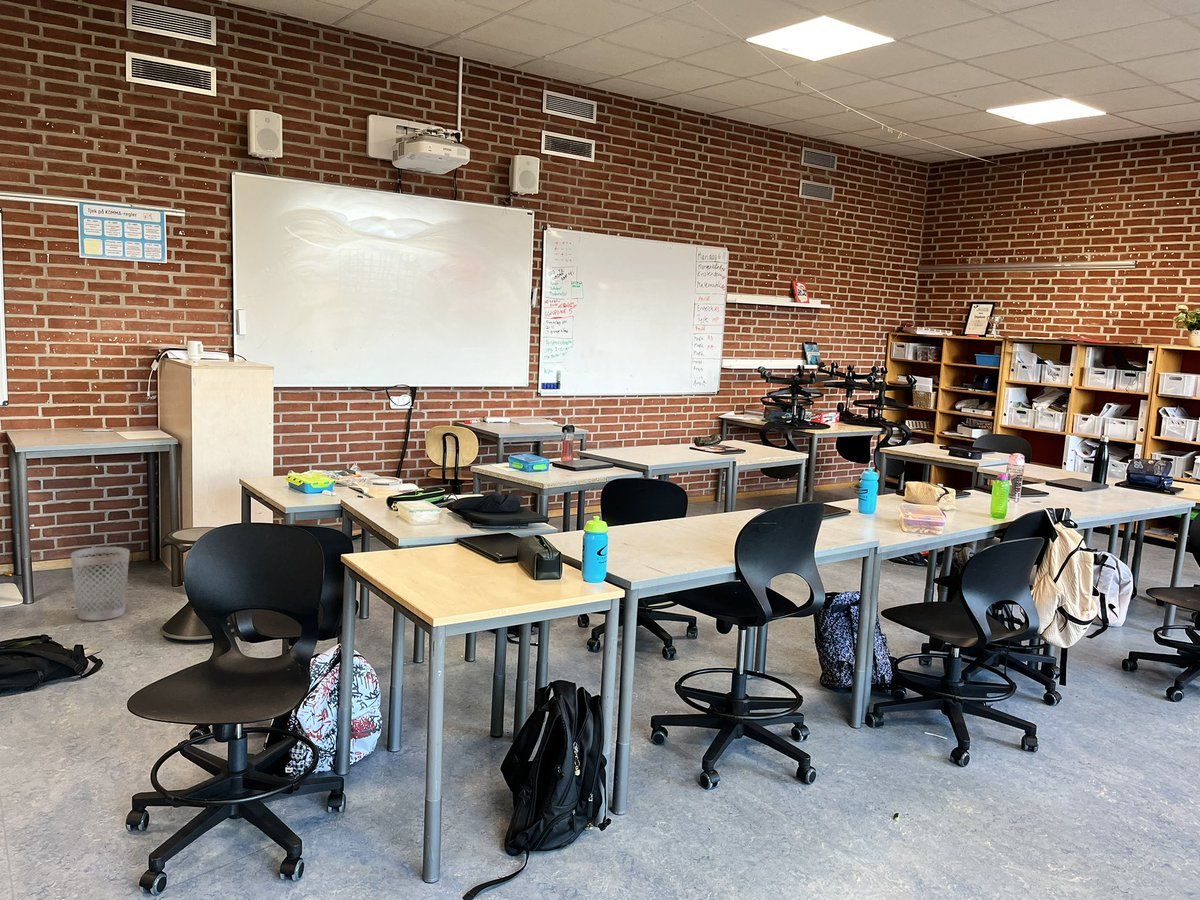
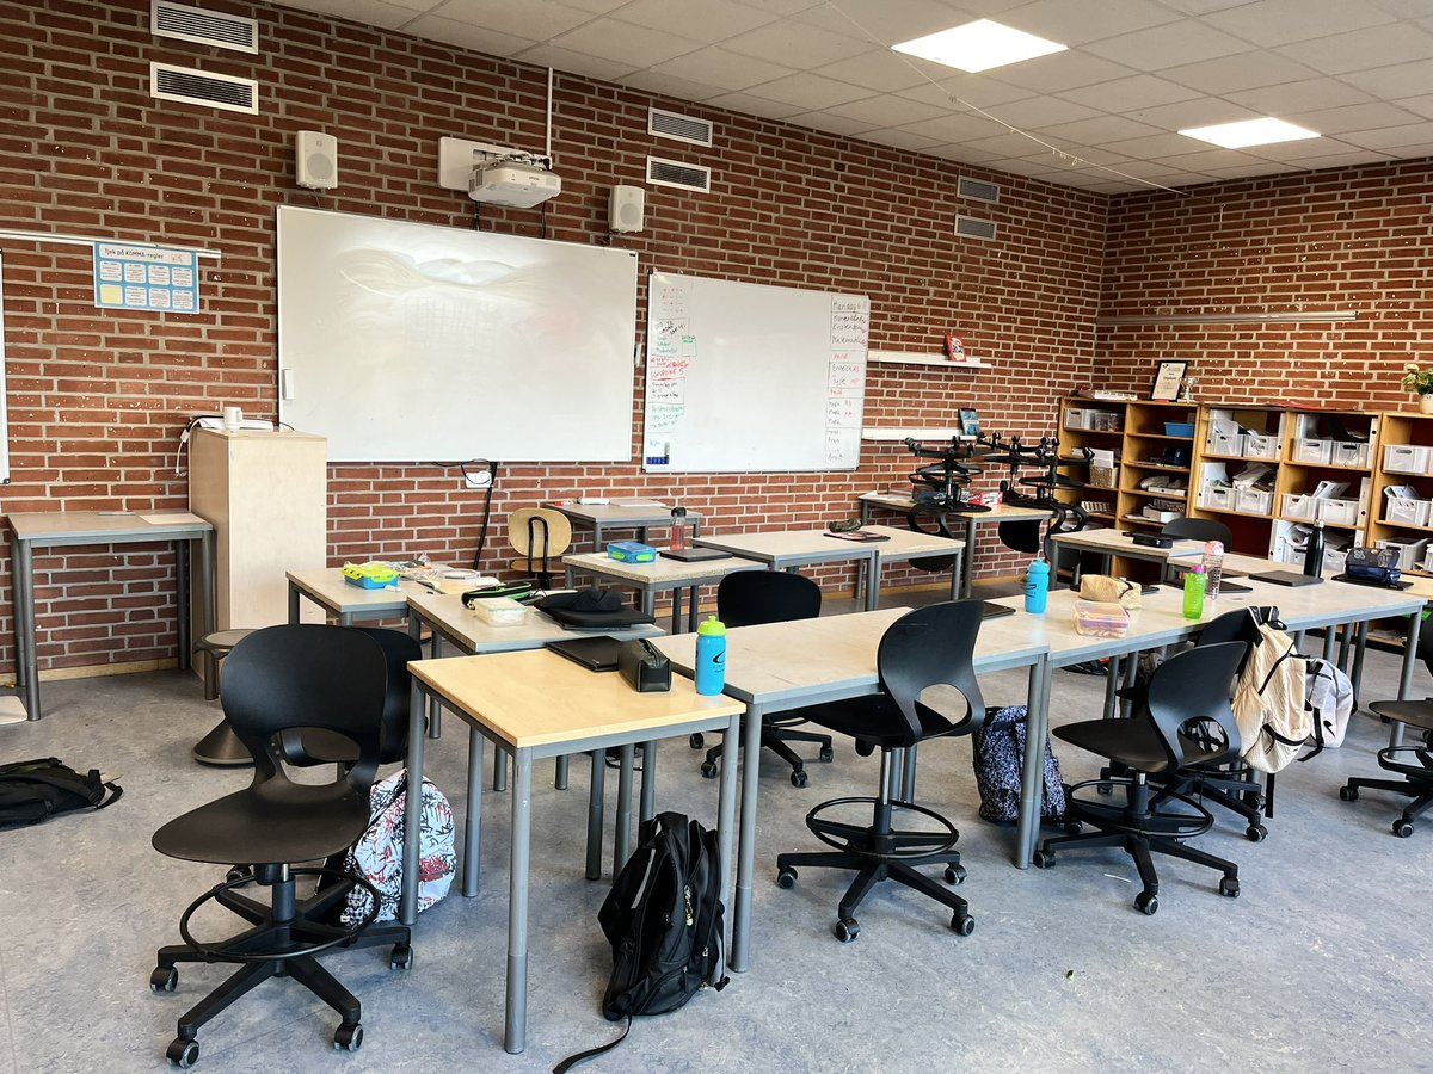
- wastebasket [69,546,130,621]
